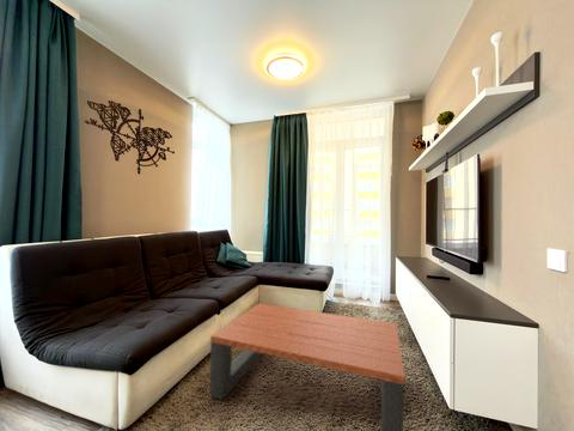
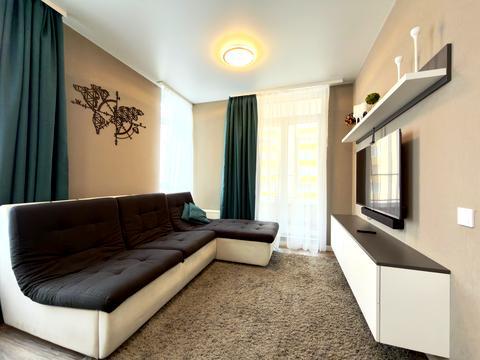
- coffee table [208,302,405,431]
